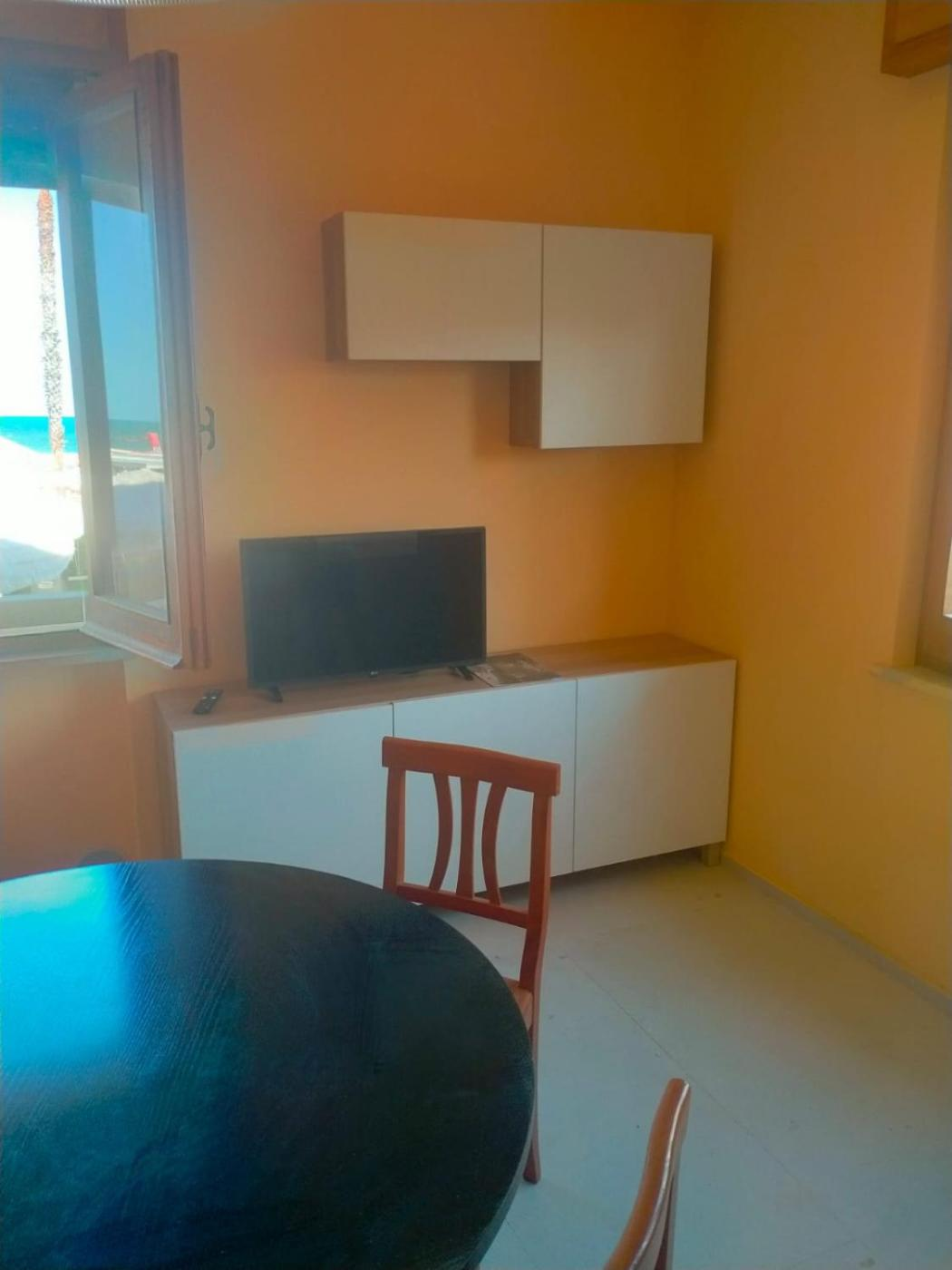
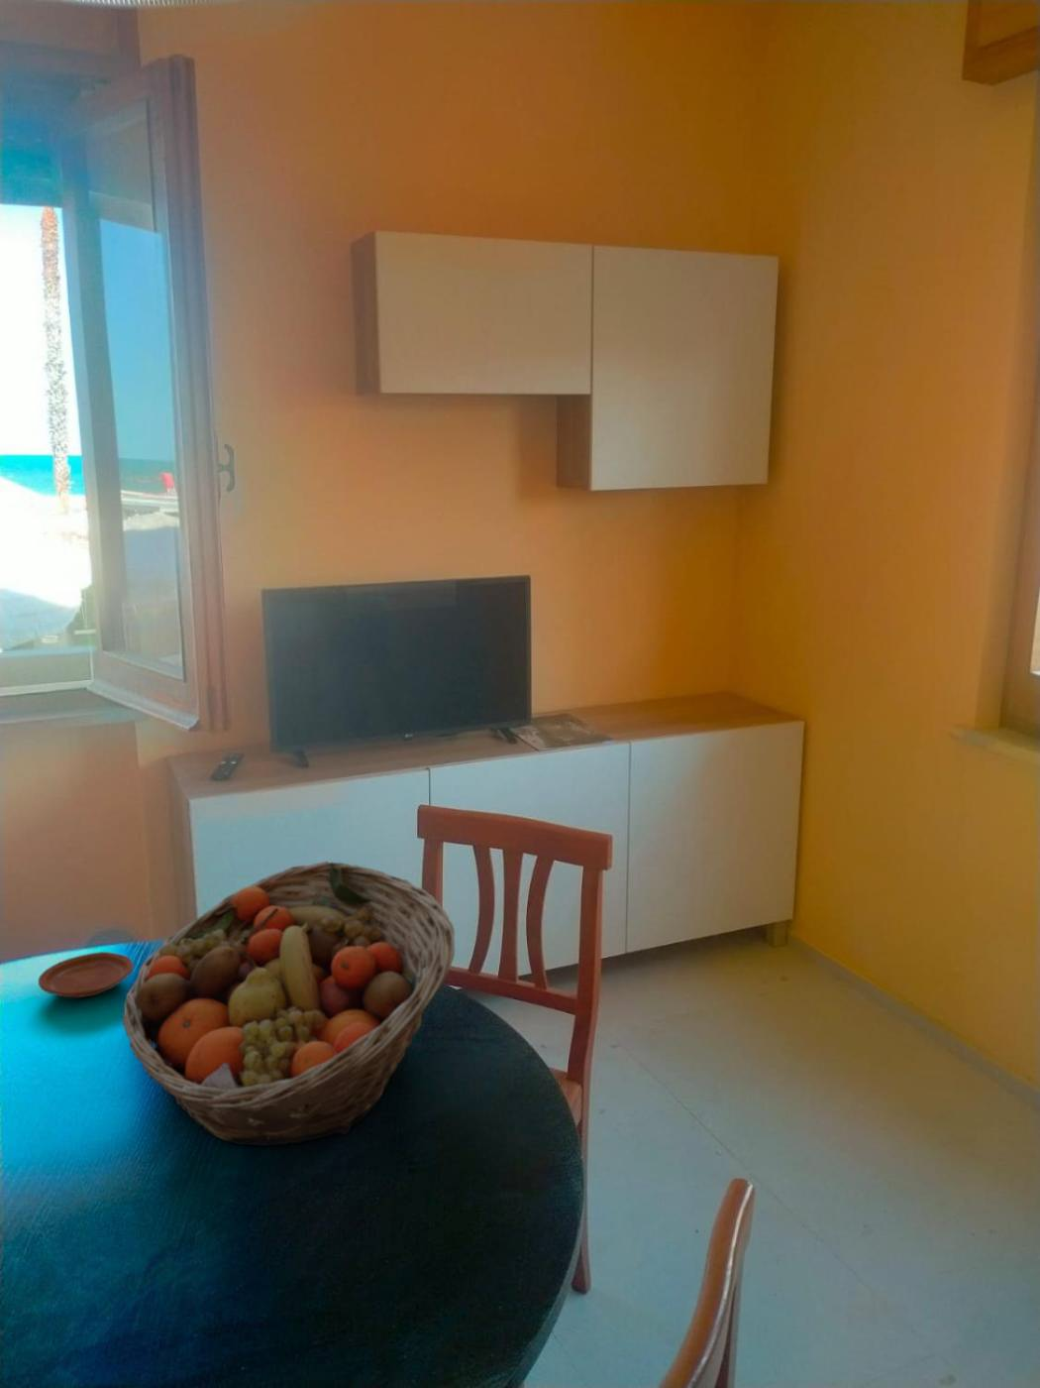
+ fruit basket [122,859,456,1148]
+ plate [37,951,134,998]
